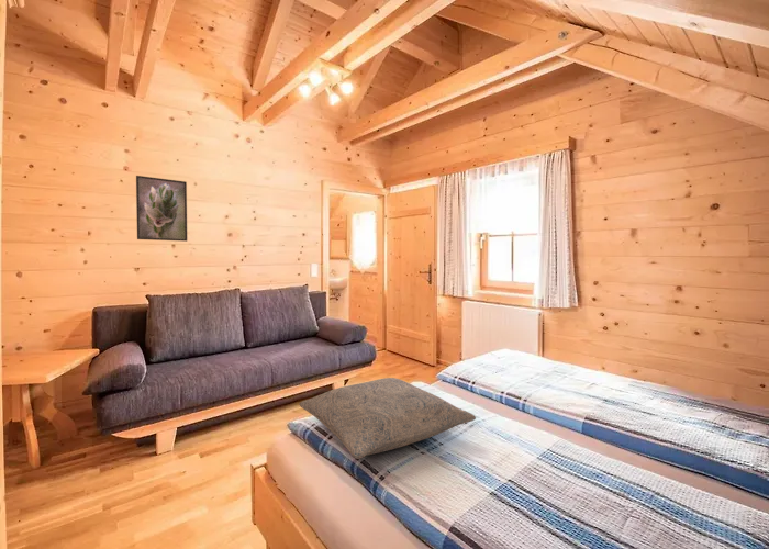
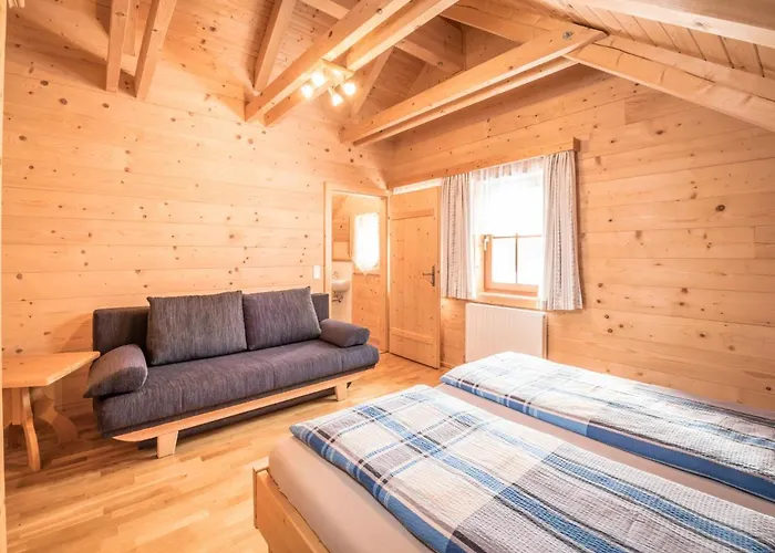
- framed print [135,175,188,243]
- pillow [299,377,477,460]
